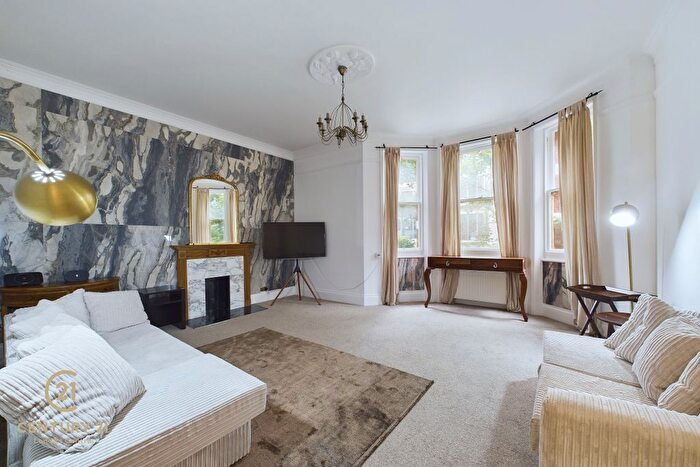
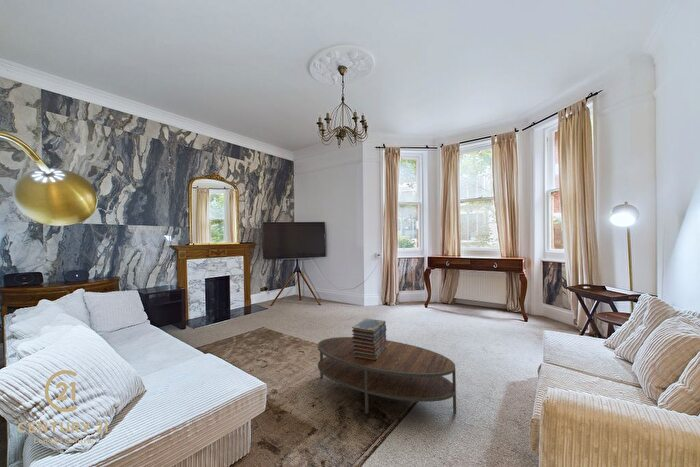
+ coffee table [317,336,457,415]
+ book stack [351,317,387,361]
